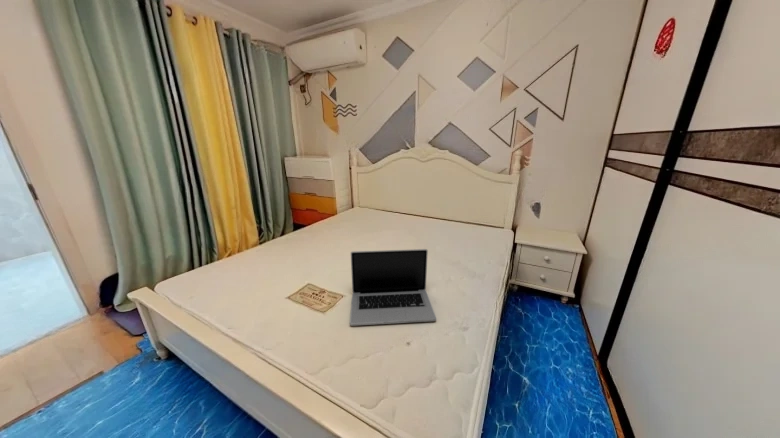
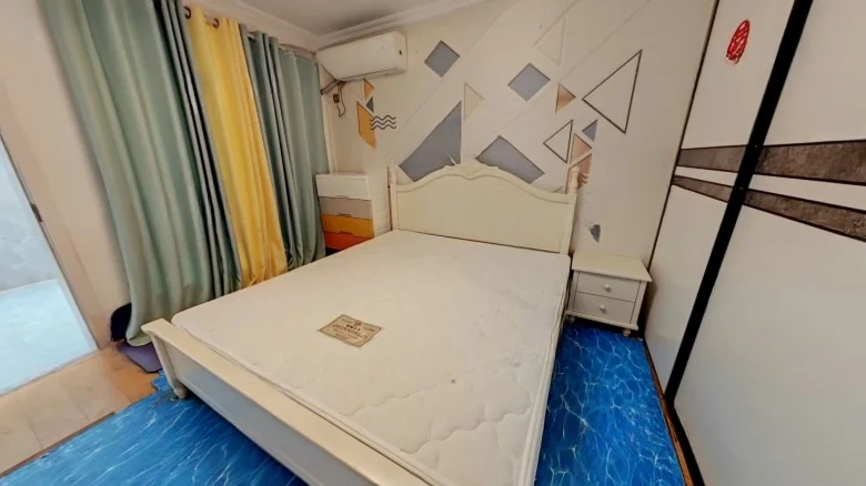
- laptop [349,248,437,327]
